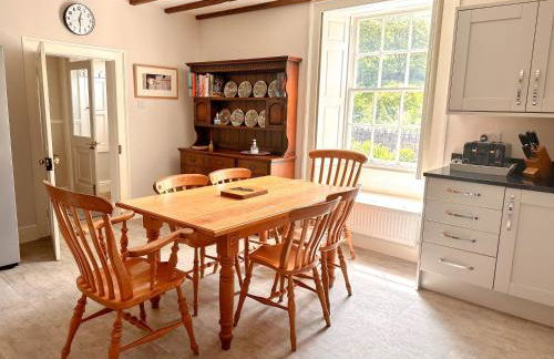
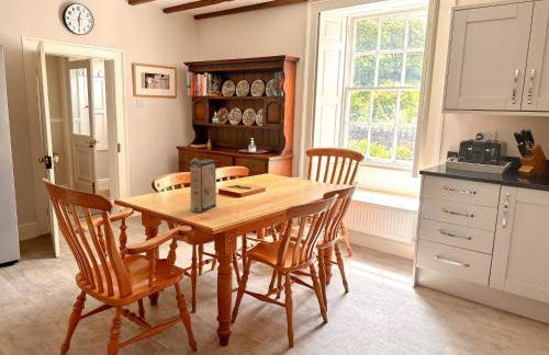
+ cereal box [189,157,217,214]
